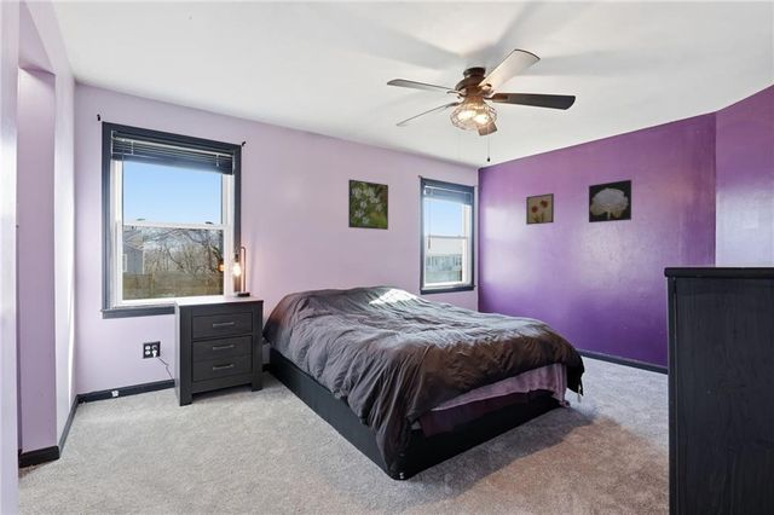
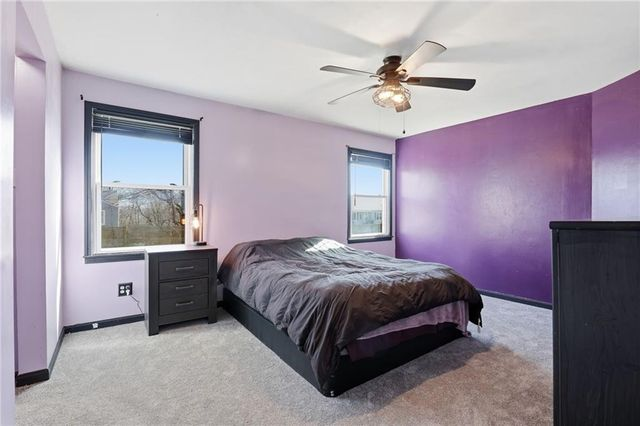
- wall art [525,192,555,226]
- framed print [347,179,389,231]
- wall art [588,179,633,224]
